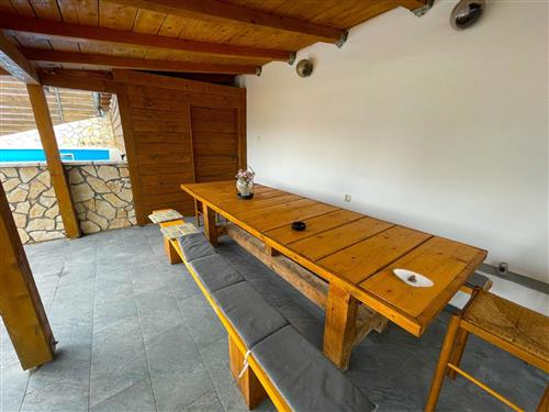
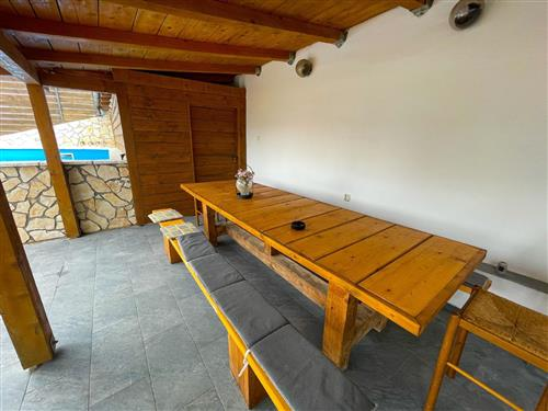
- saucer [393,268,435,288]
